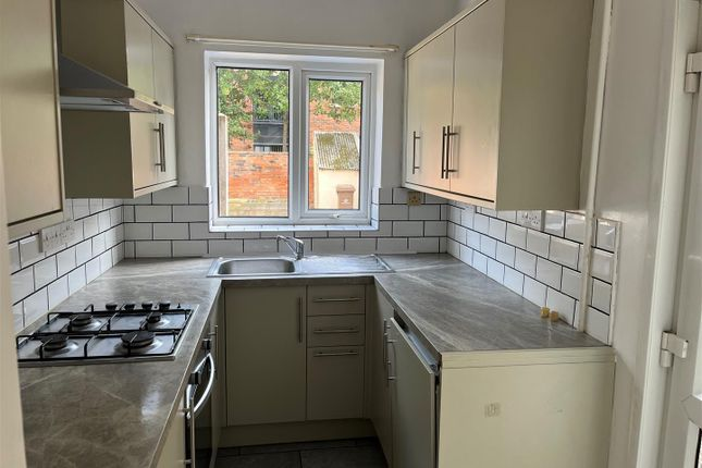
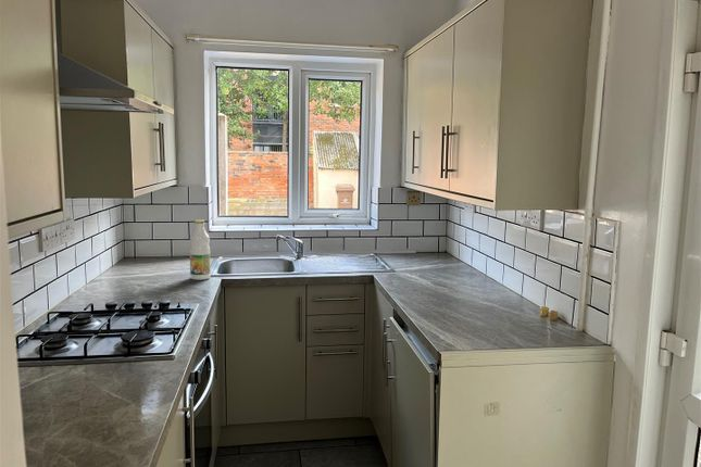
+ bottle [189,219,212,281]
